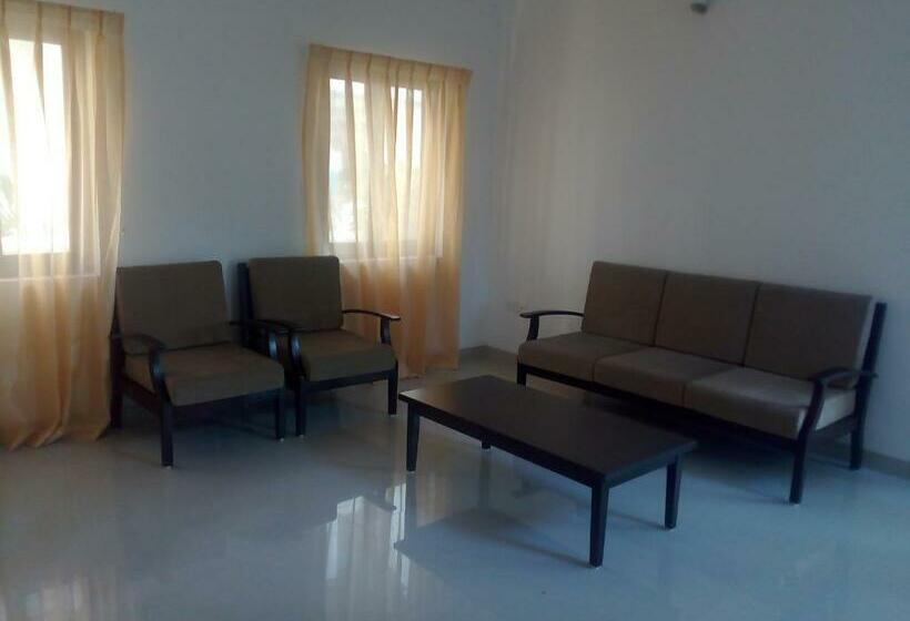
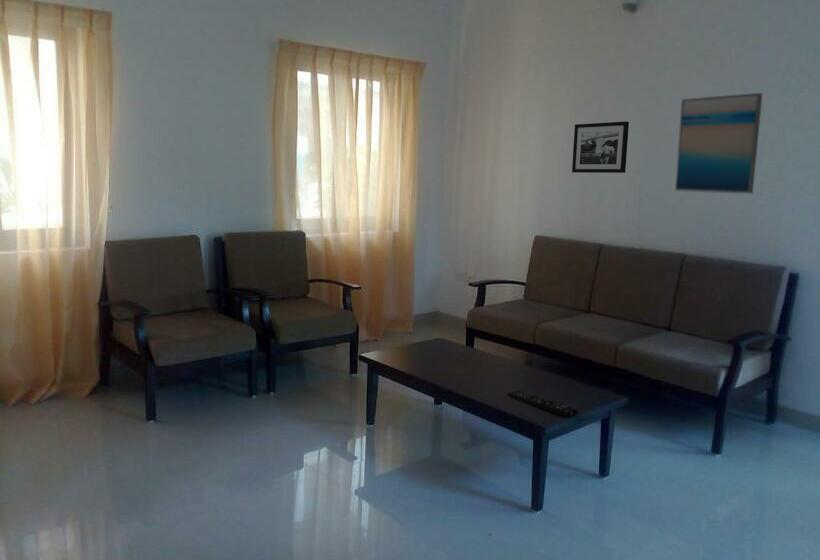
+ wall art [673,92,763,194]
+ picture frame [571,120,630,174]
+ remote control [507,390,578,418]
